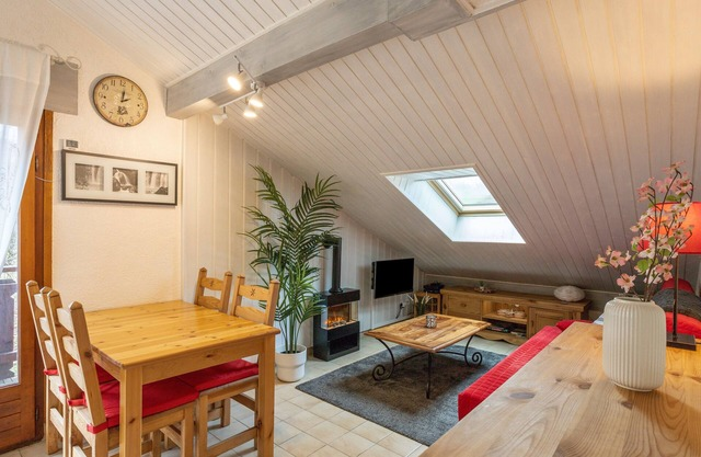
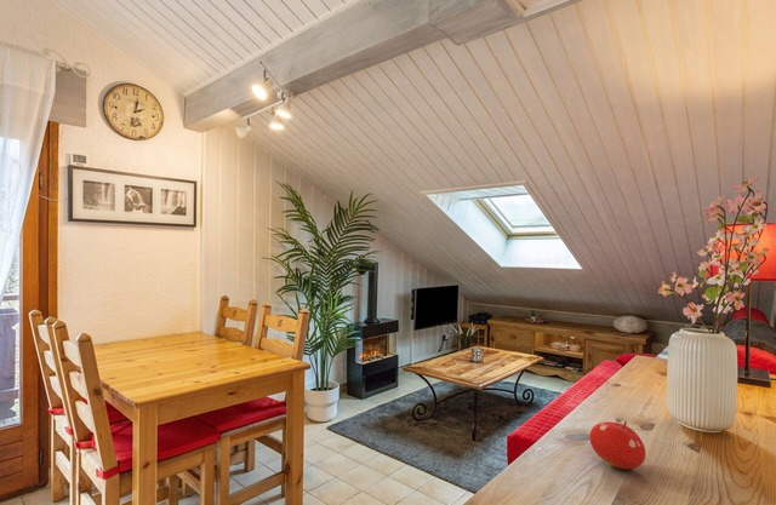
+ fruit [588,420,646,470]
